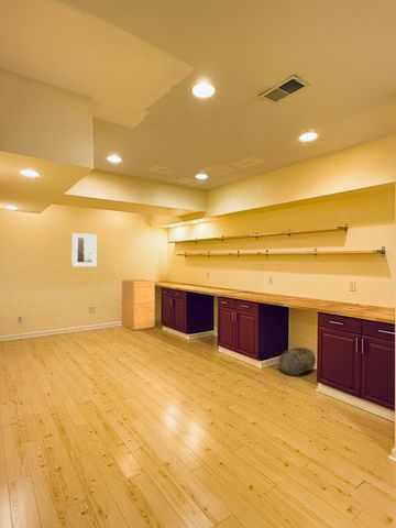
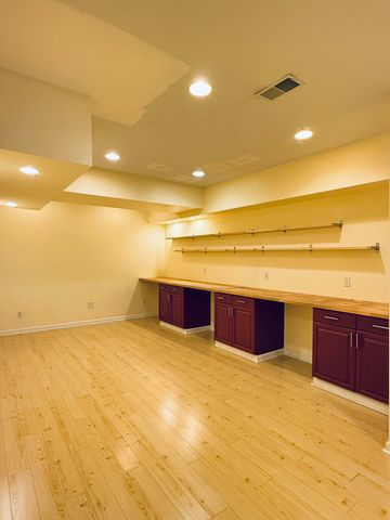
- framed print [72,232,97,267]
- backpack [277,344,317,376]
- filing cabinet [121,278,156,332]
